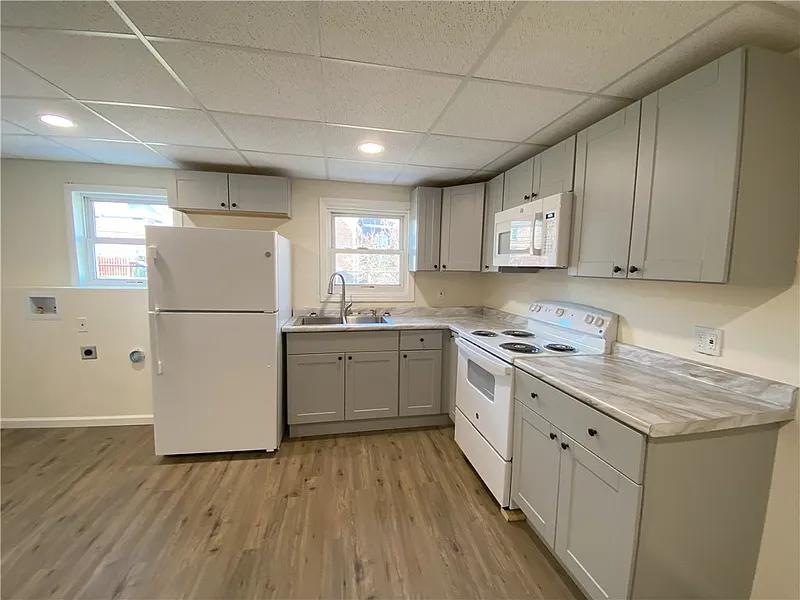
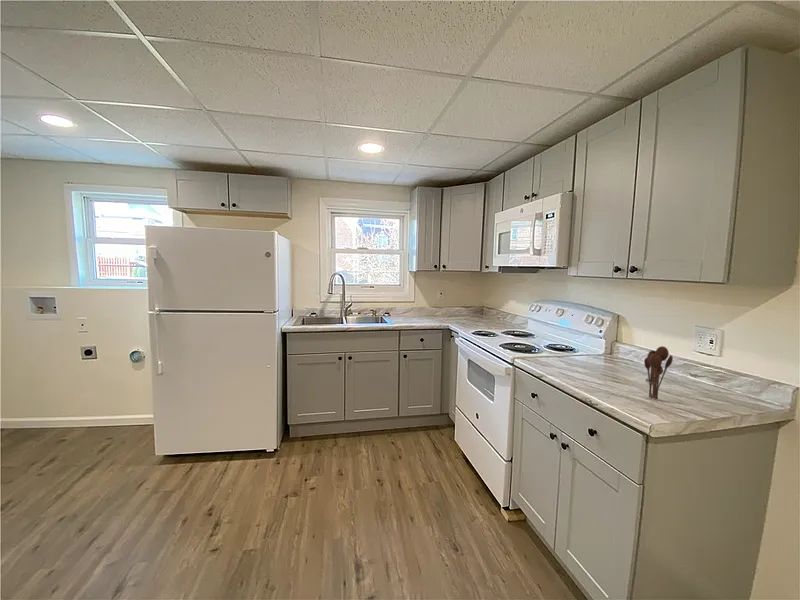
+ utensil holder [643,345,674,400]
